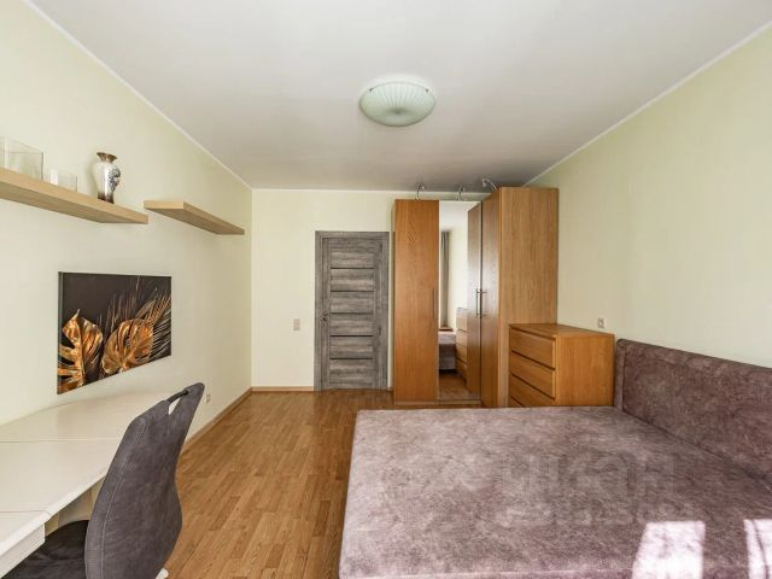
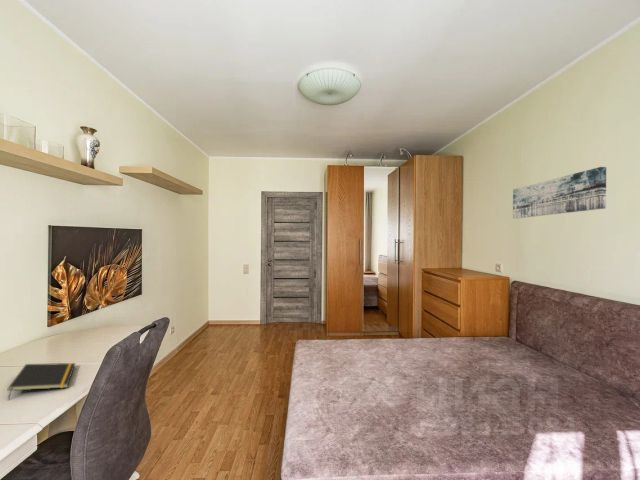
+ notepad [7,362,77,401]
+ wall art [512,166,607,219]
